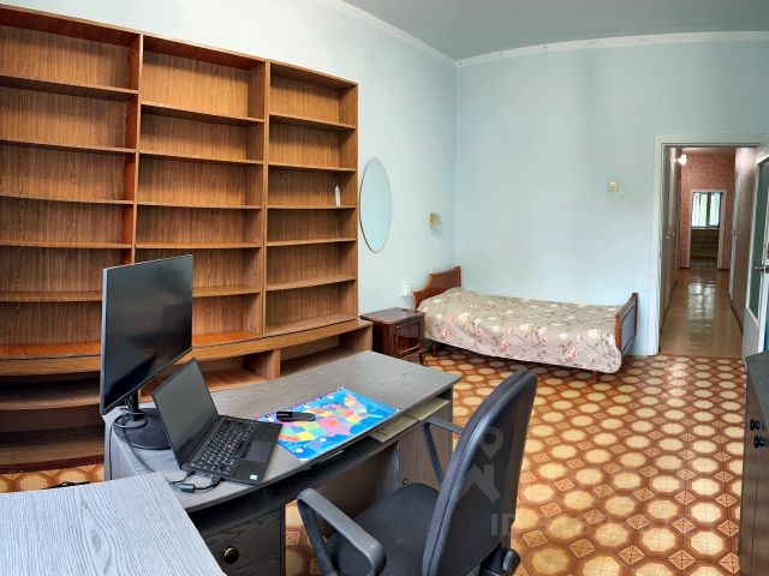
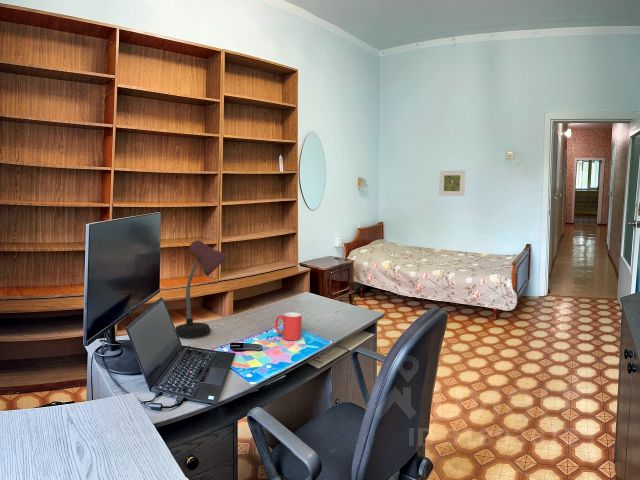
+ desk lamp [174,239,228,338]
+ mug [274,311,303,341]
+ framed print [438,170,466,197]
